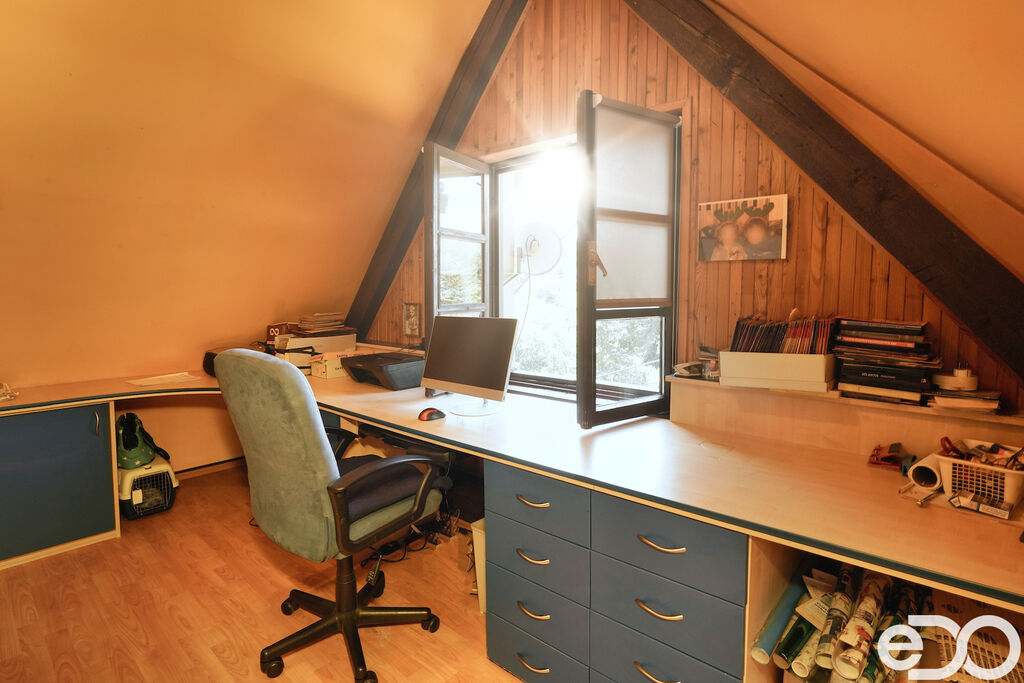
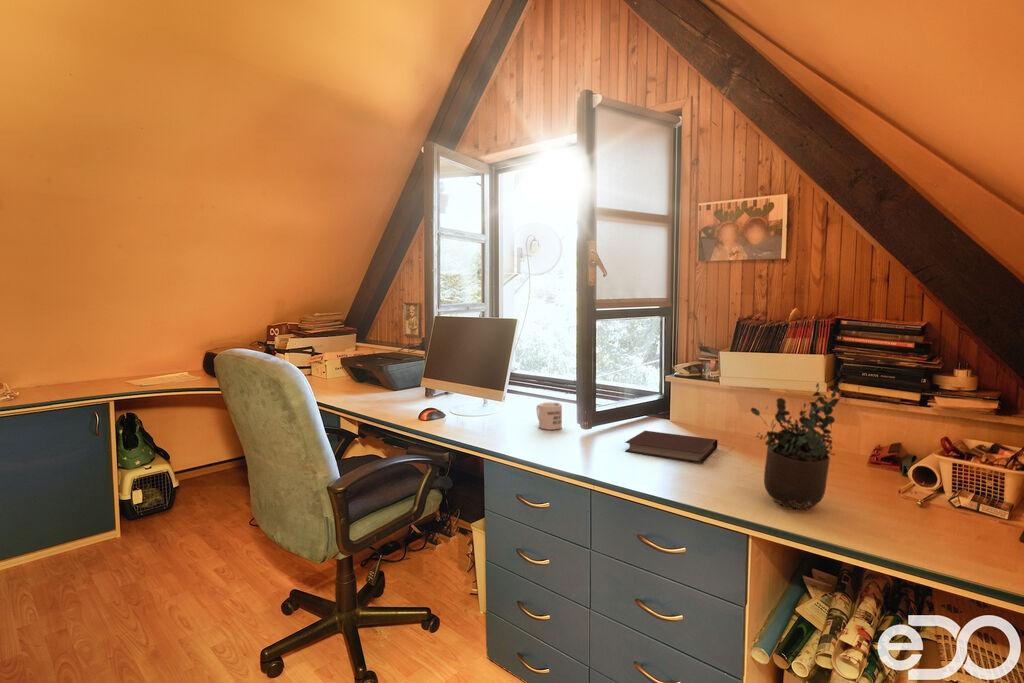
+ potted plant [750,364,848,511]
+ notebook [624,430,719,464]
+ mug [535,401,563,431]
